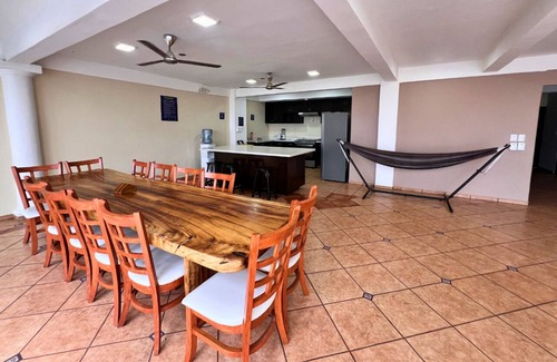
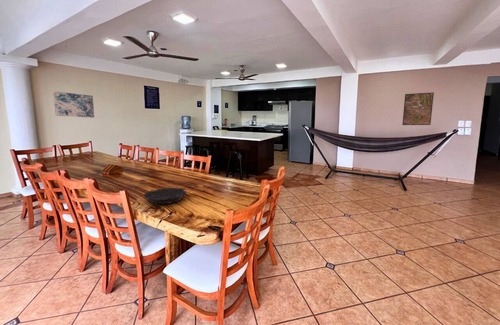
+ wall art [52,90,95,118]
+ bowl [143,187,188,205]
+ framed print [401,91,435,126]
